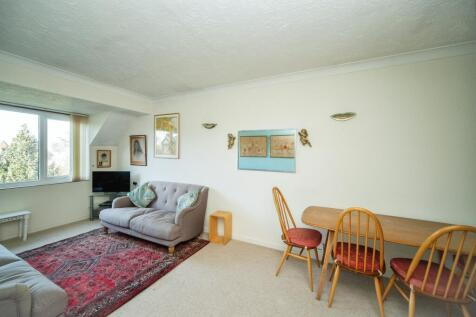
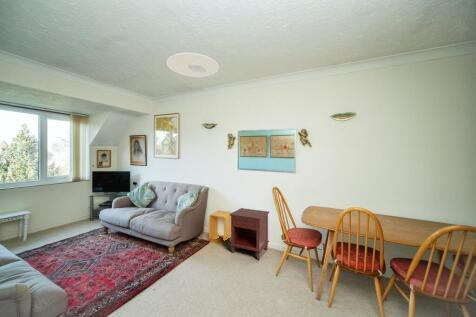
+ nightstand [228,207,270,261]
+ ceiling light [166,52,220,78]
